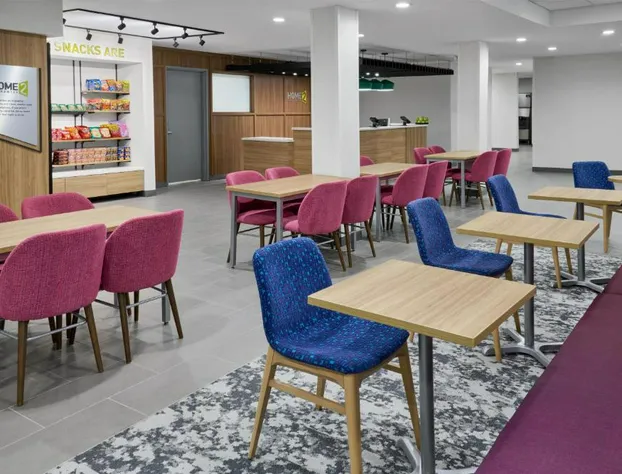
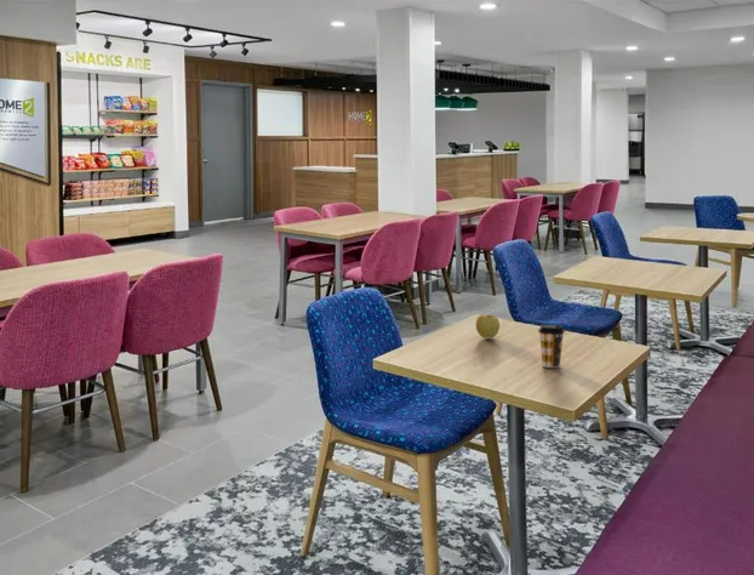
+ coffee cup [537,324,566,369]
+ apple [475,313,501,340]
